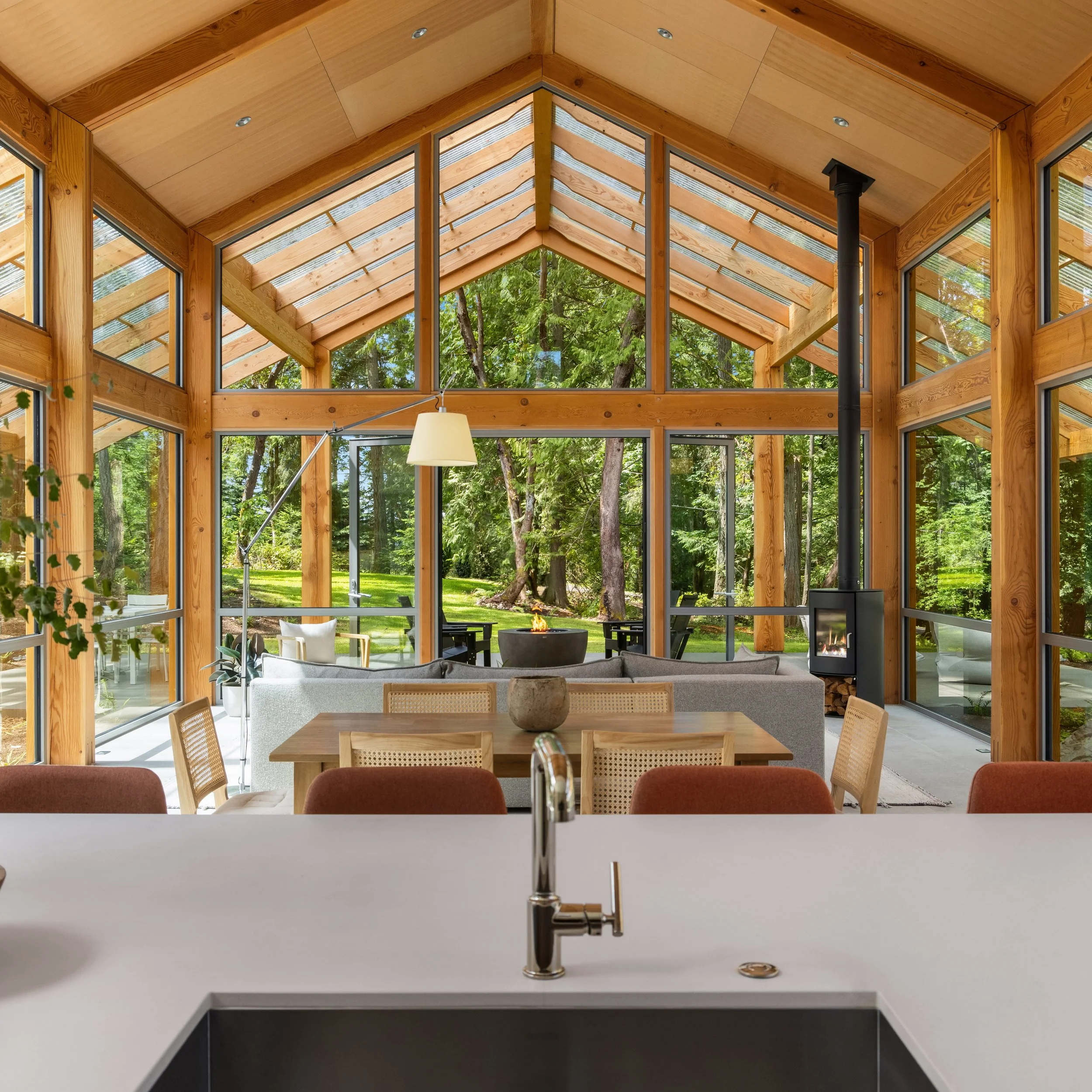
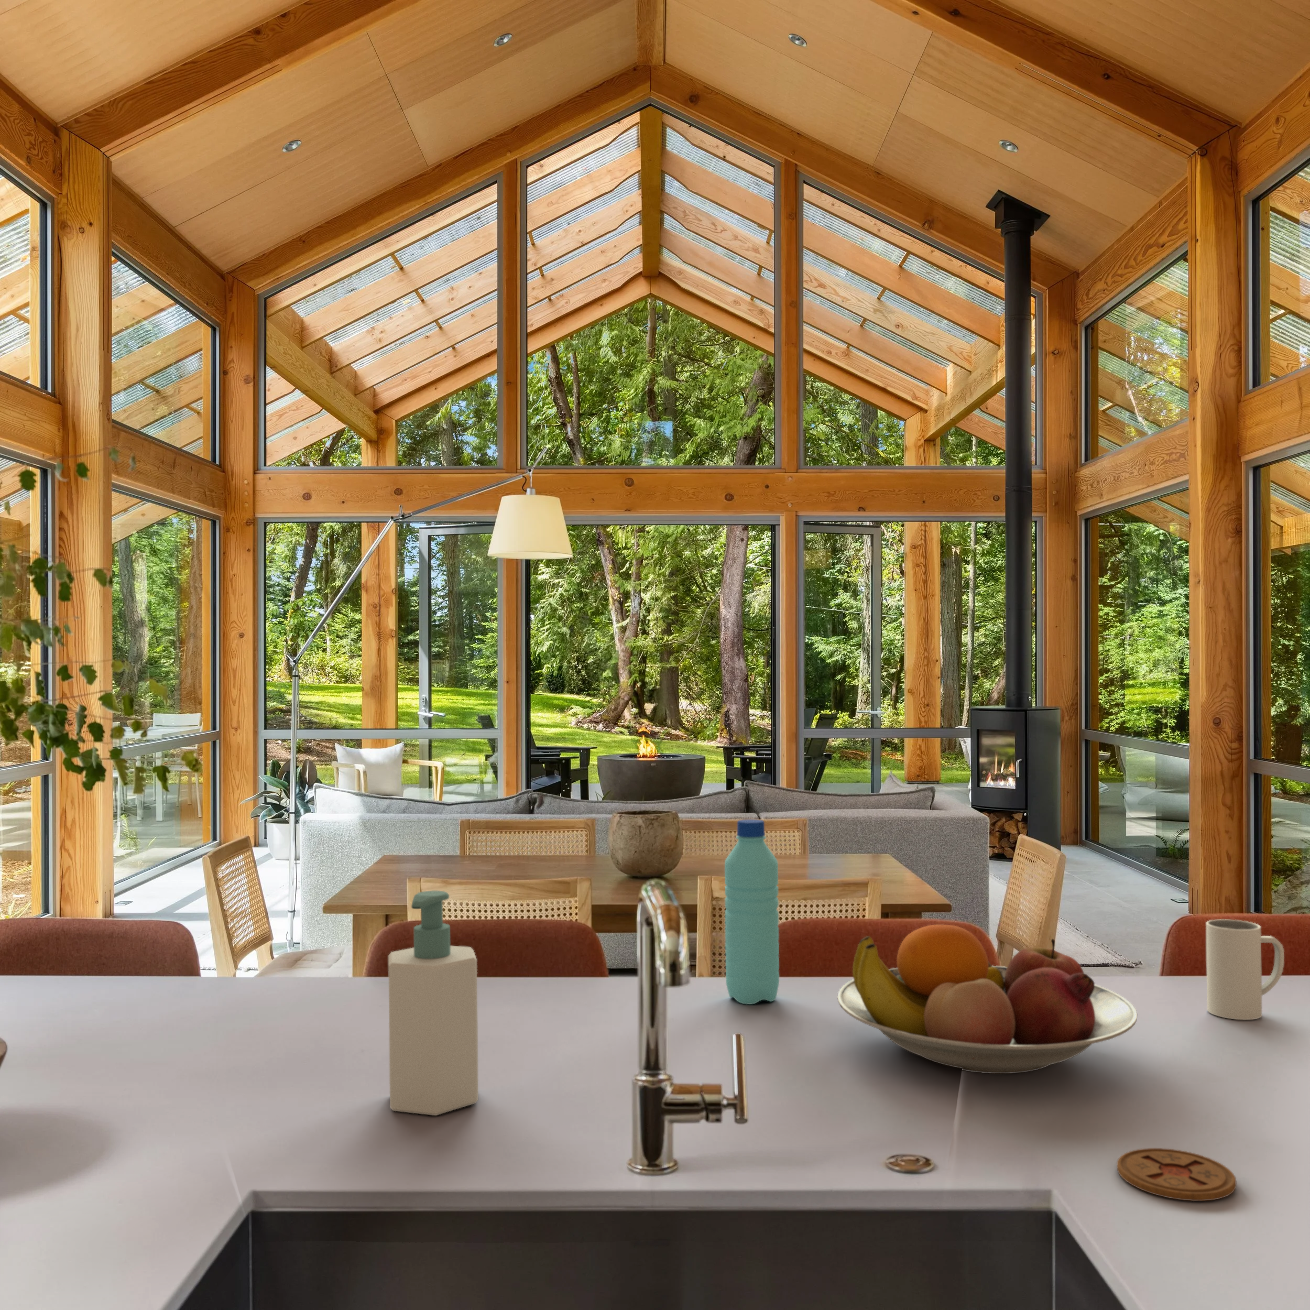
+ mug [1206,919,1285,1020]
+ soap bottle [387,890,479,1116]
+ water bottle [725,819,780,1005]
+ coaster [1117,1148,1237,1202]
+ fruit bowl [837,924,1137,1074]
